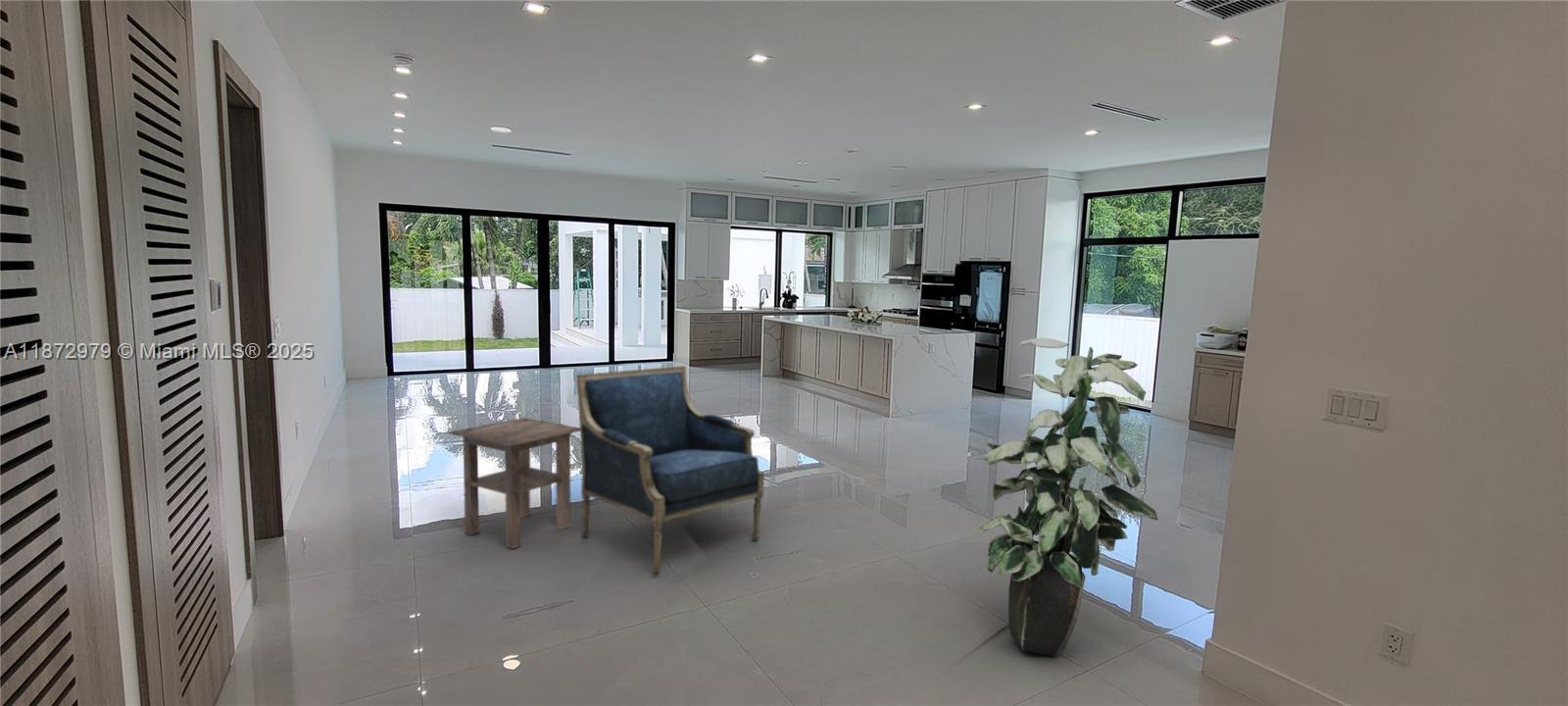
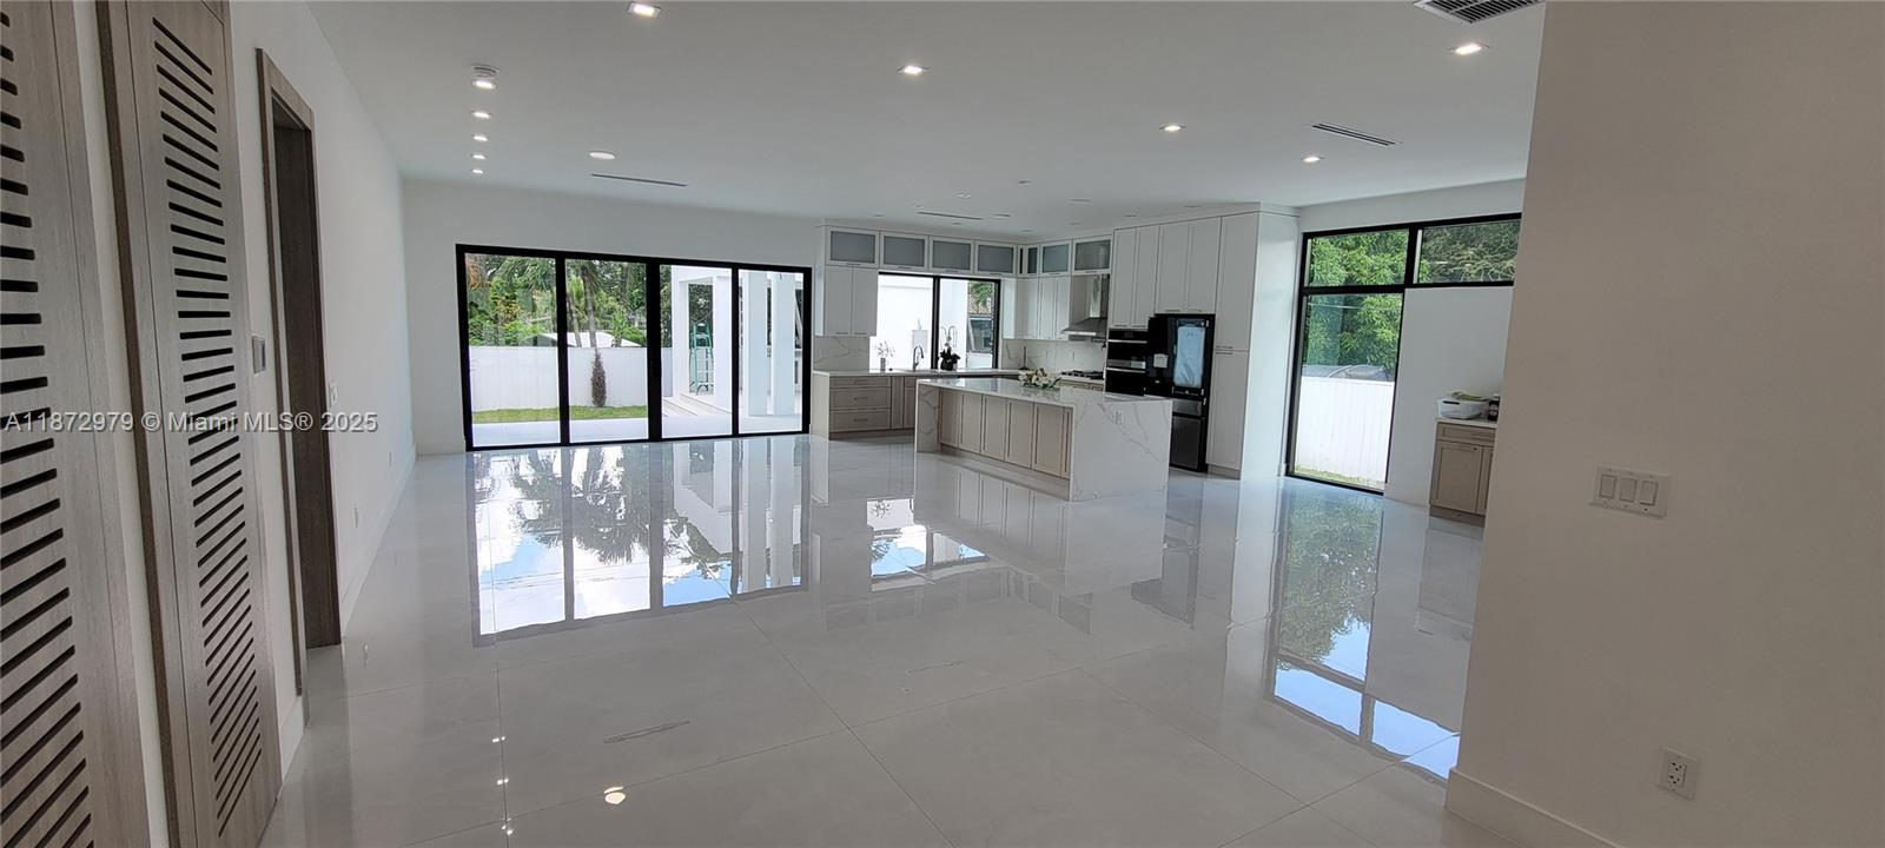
- side table [447,417,580,550]
- armchair [575,365,765,577]
- indoor plant [977,337,1159,657]
